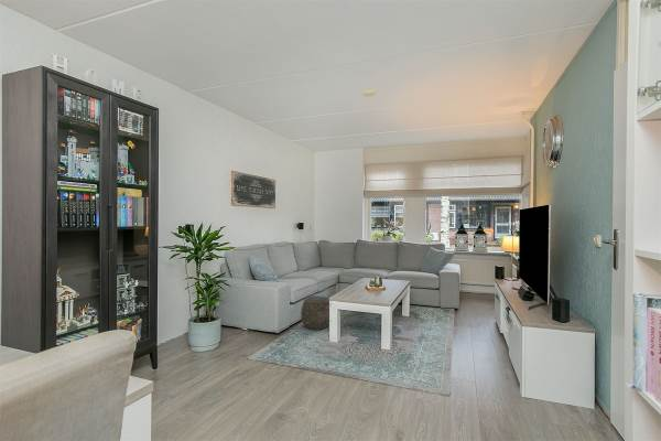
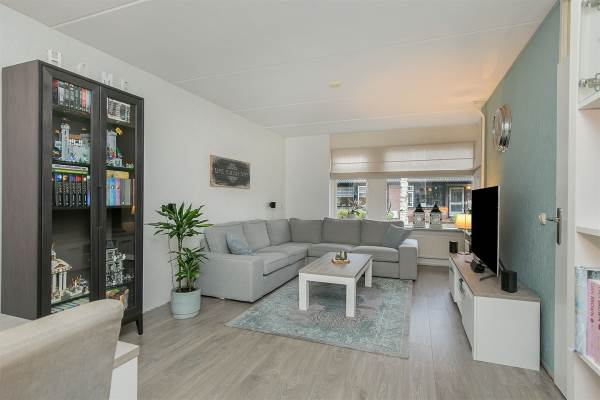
- woven basket [300,295,330,331]
